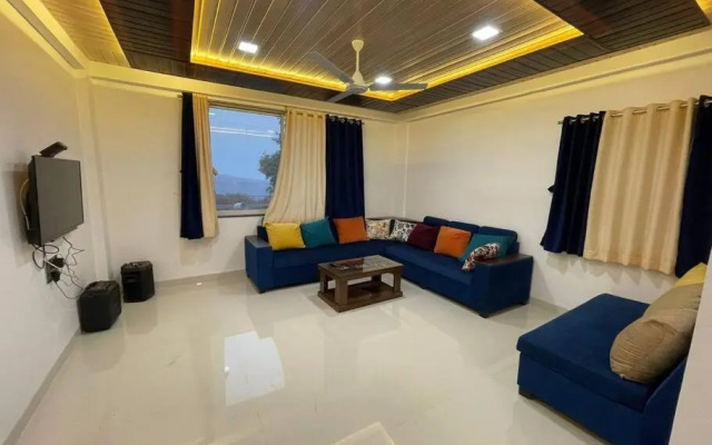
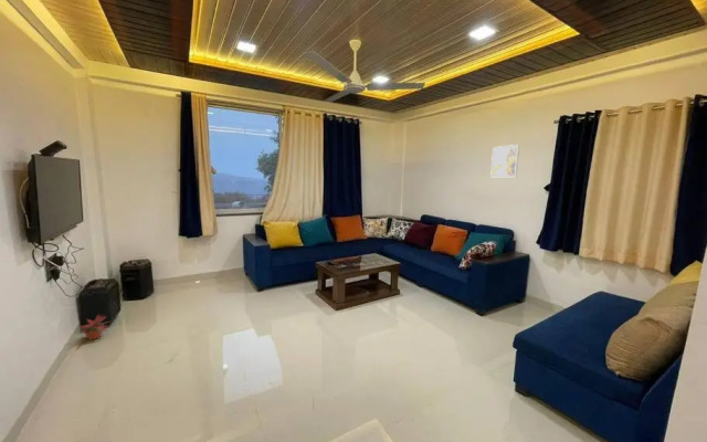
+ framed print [489,144,520,178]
+ potted plant [77,313,110,340]
